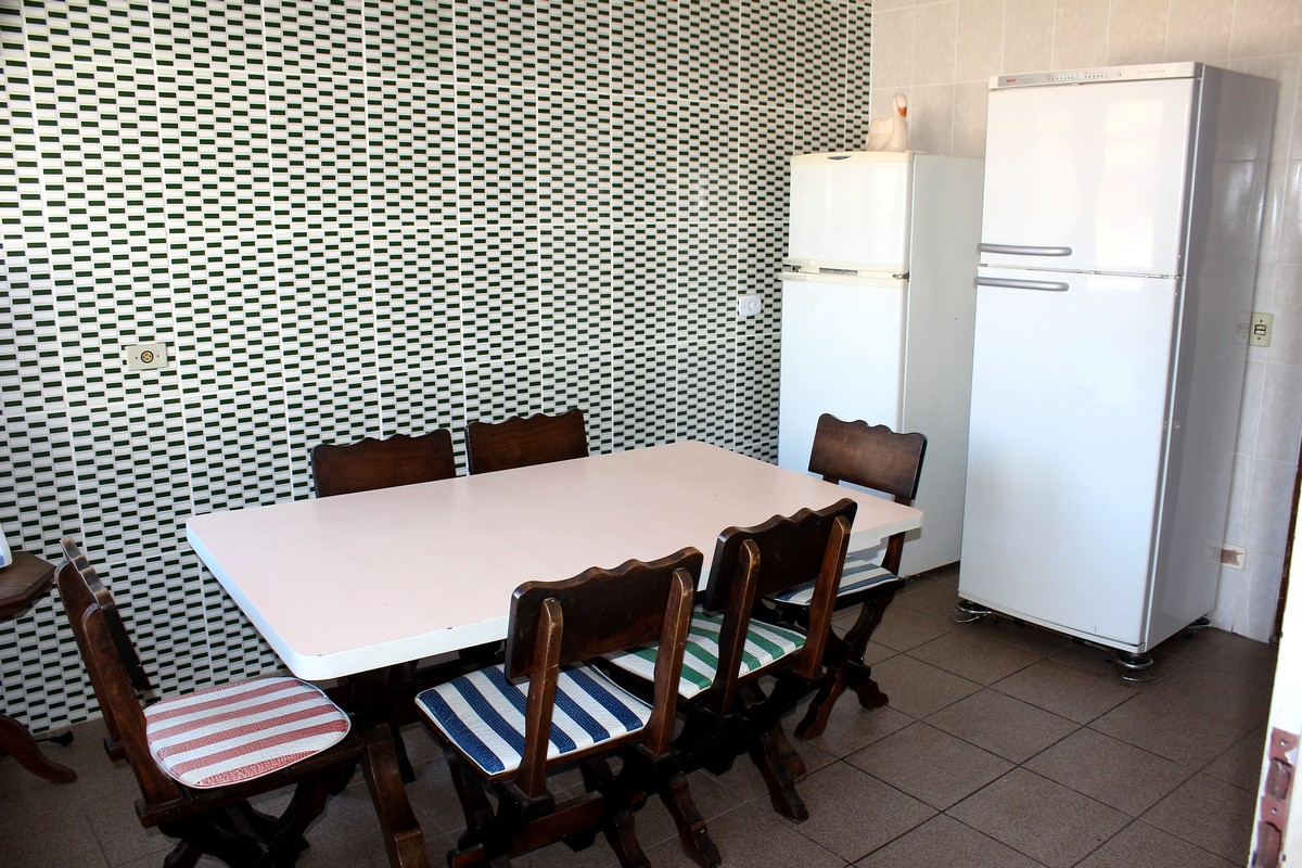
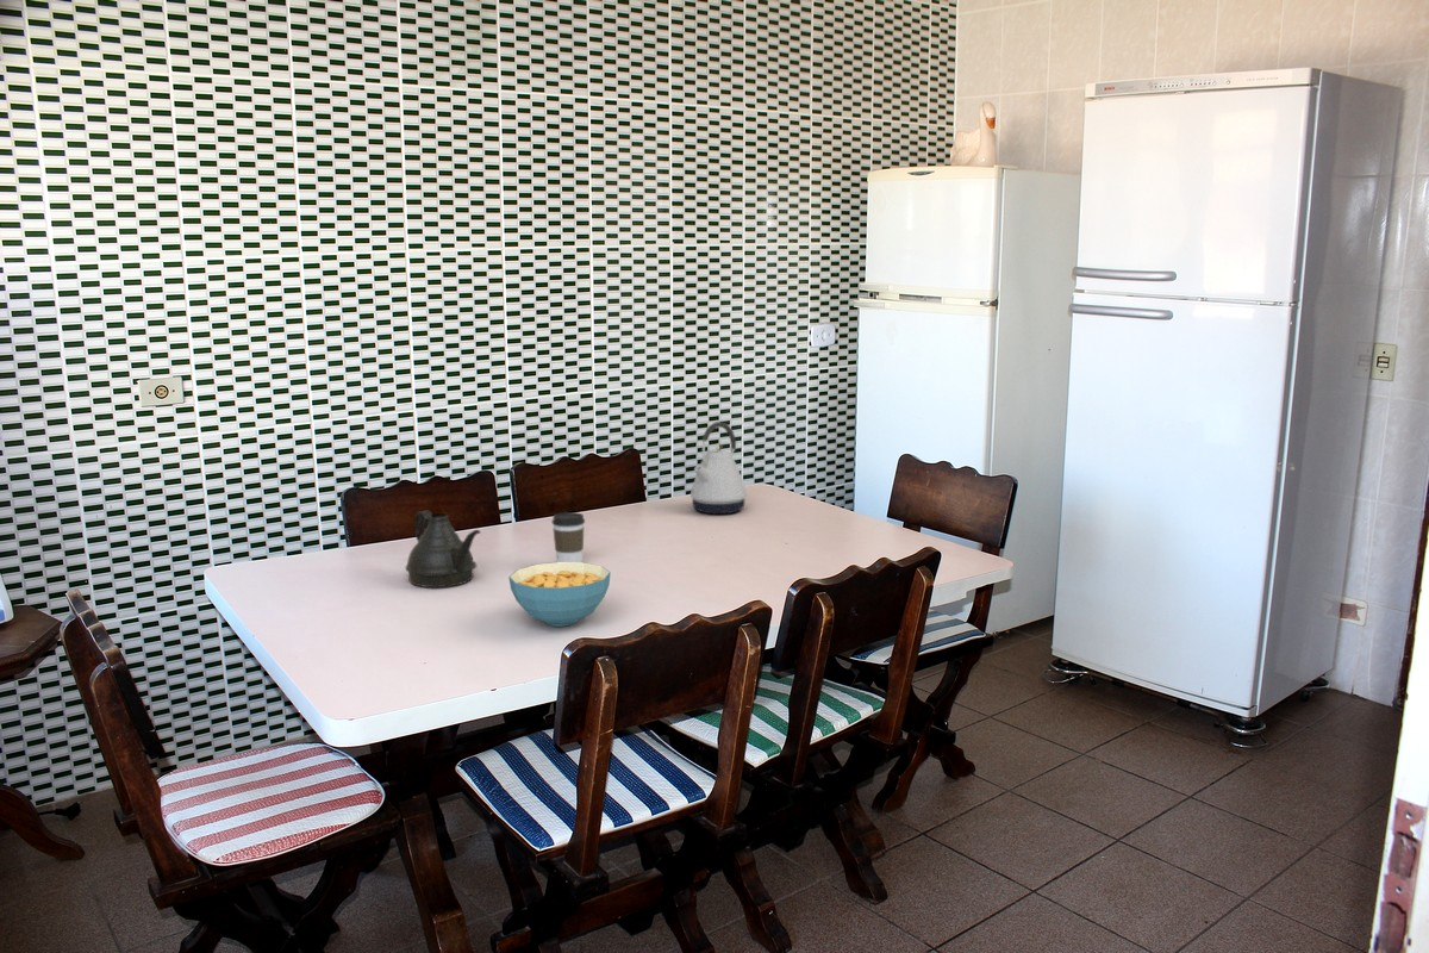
+ teapot [405,510,481,588]
+ coffee cup [551,511,586,562]
+ kettle [689,421,748,515]
+ cereal bowl [507,561,611,628]
